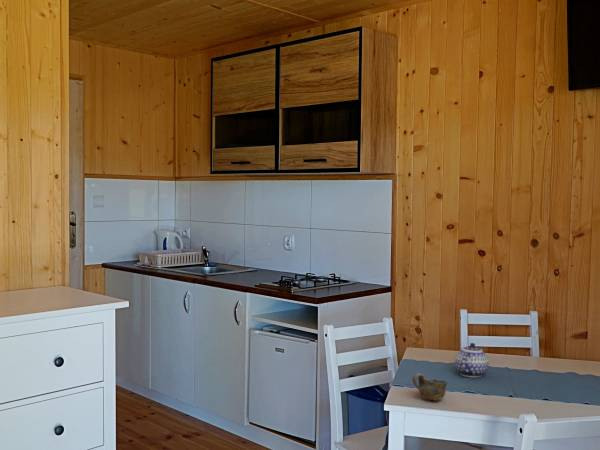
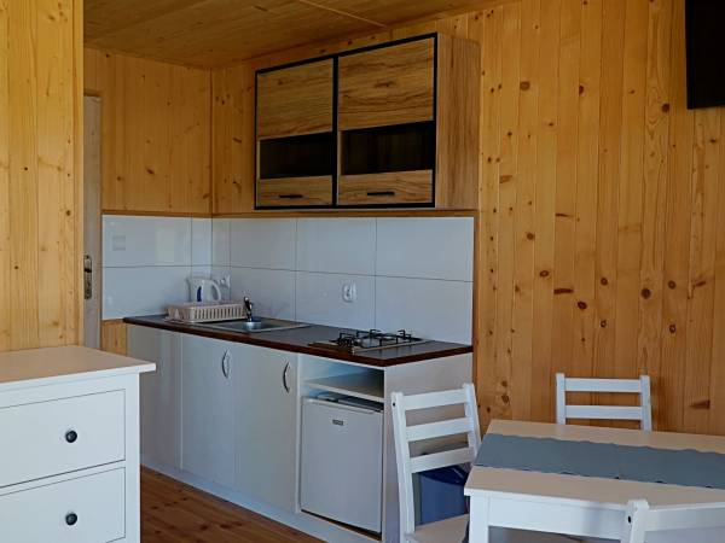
- teapot [454,342,489,379]
- cup [411,372,448,402]
